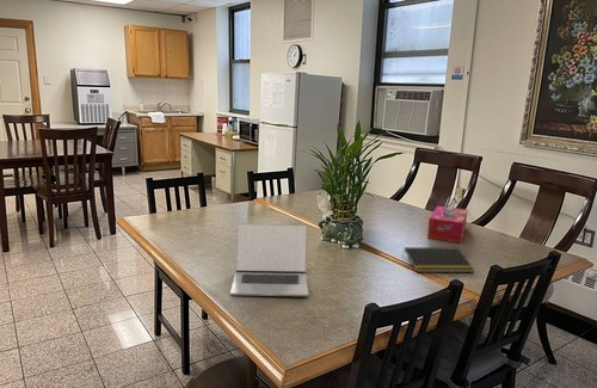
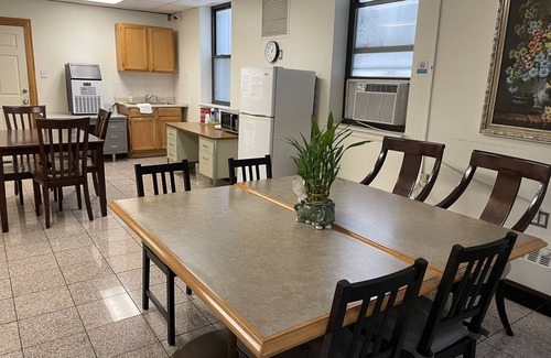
- notepad [401,246,475,273]
- laptop [229,223,309,297]
- tissue box [426,204,469,245]
